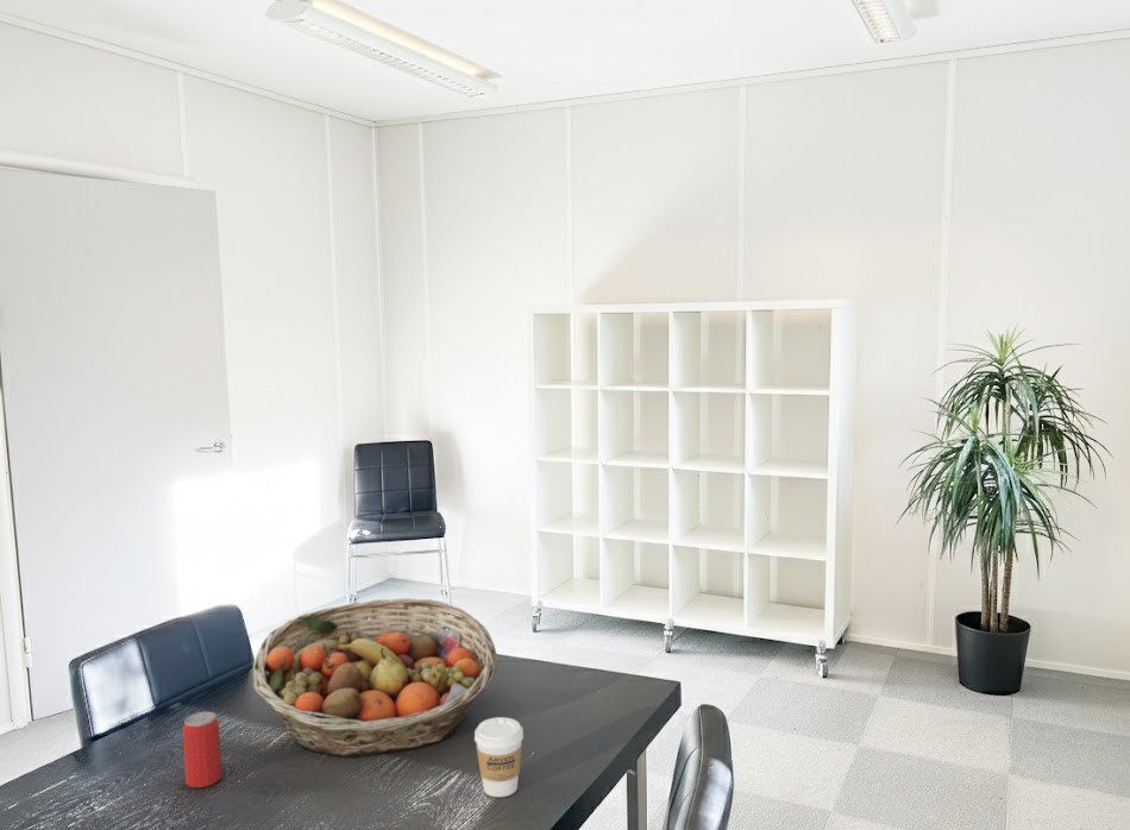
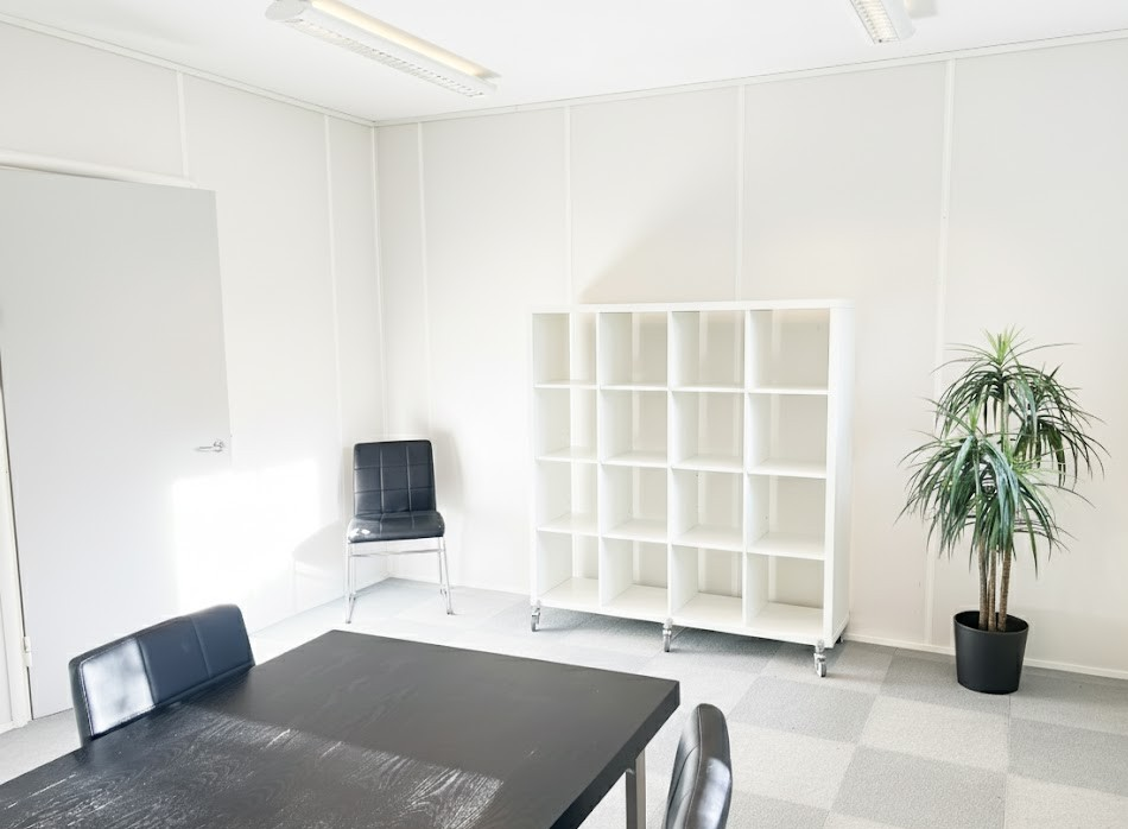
- coffee cup [473,716,525,798]
- beverage can [182,711,224,790]
- fruit basket [252,597,498,759]
